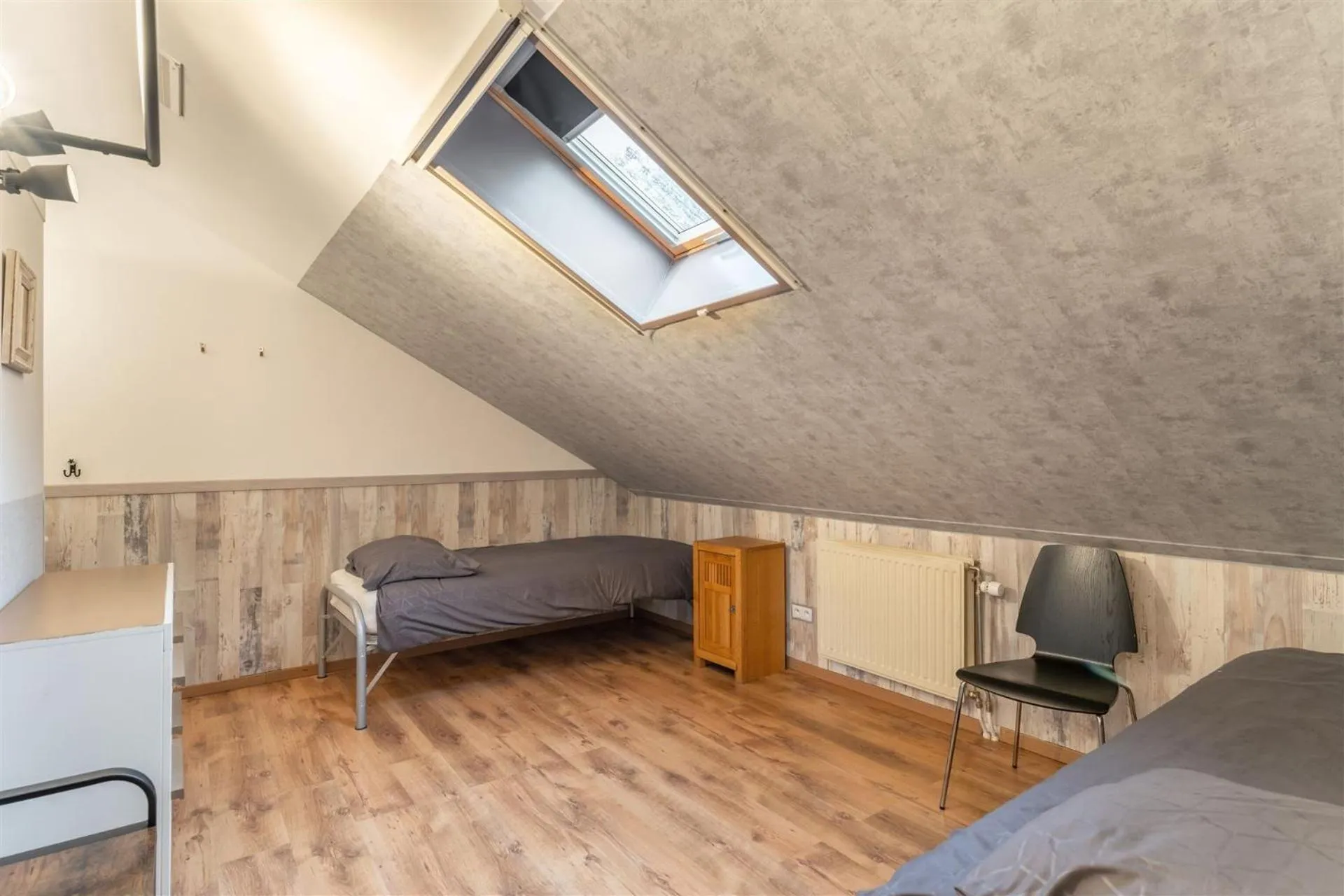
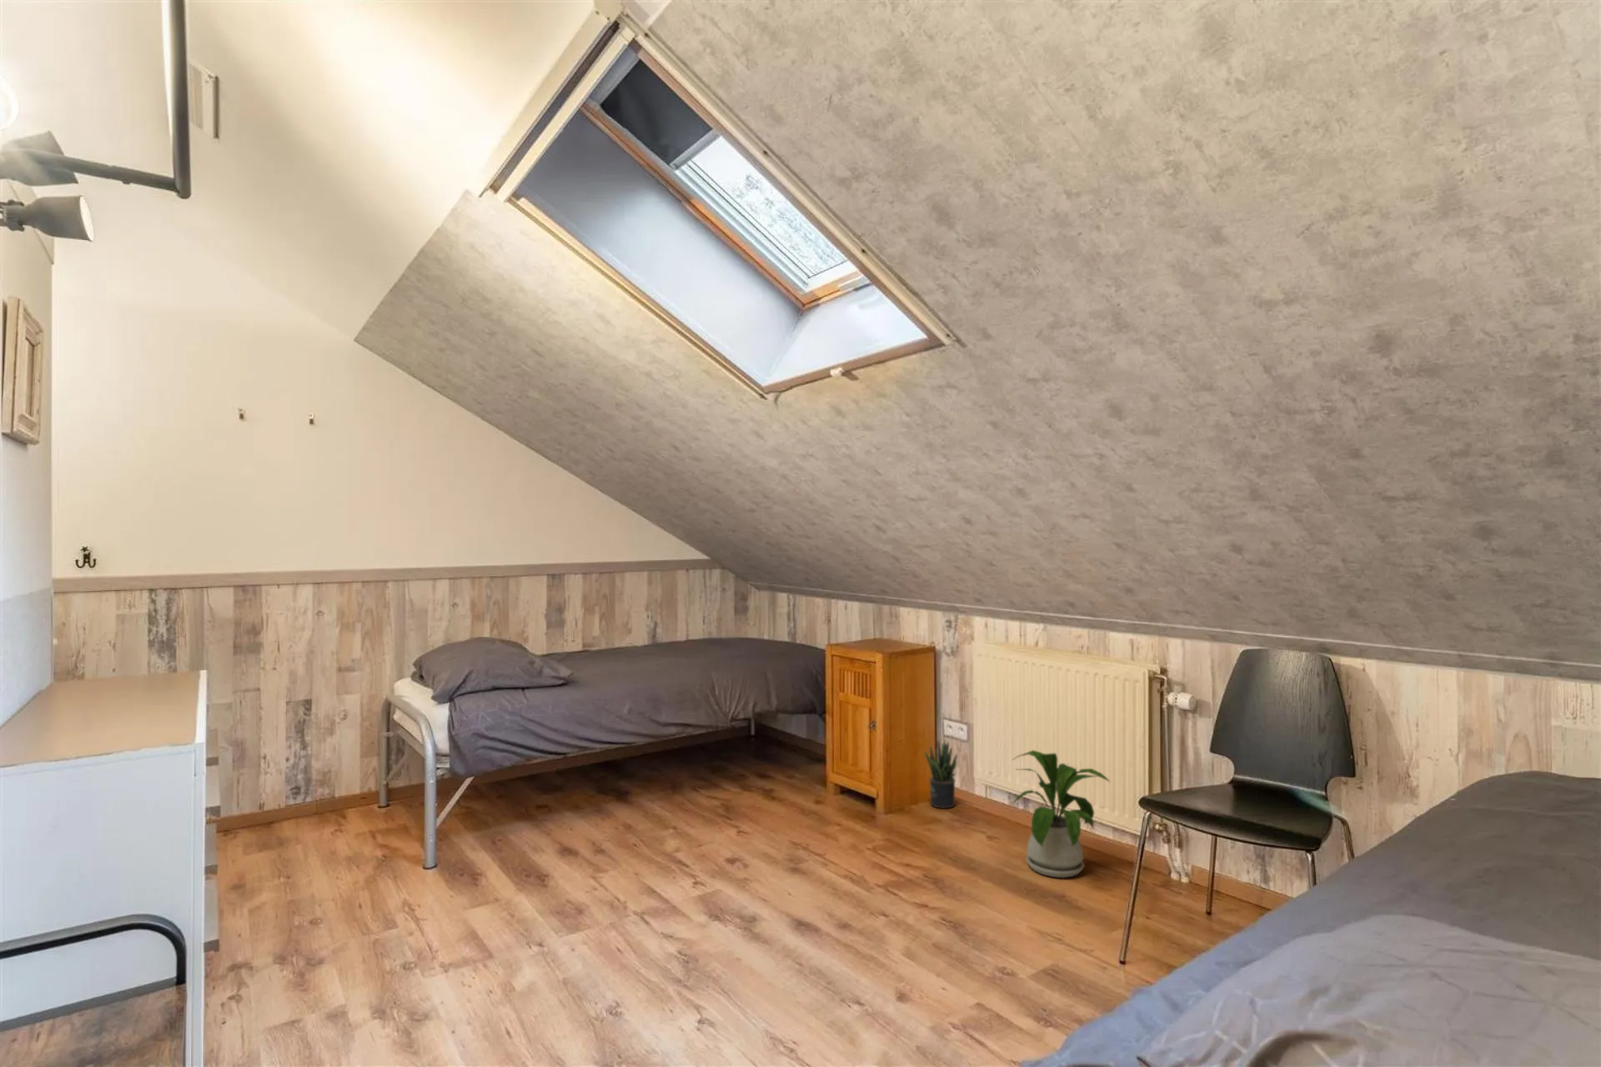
+ potted plant [923,737,958,810]
+ house plant [1010,749,1111,879]
